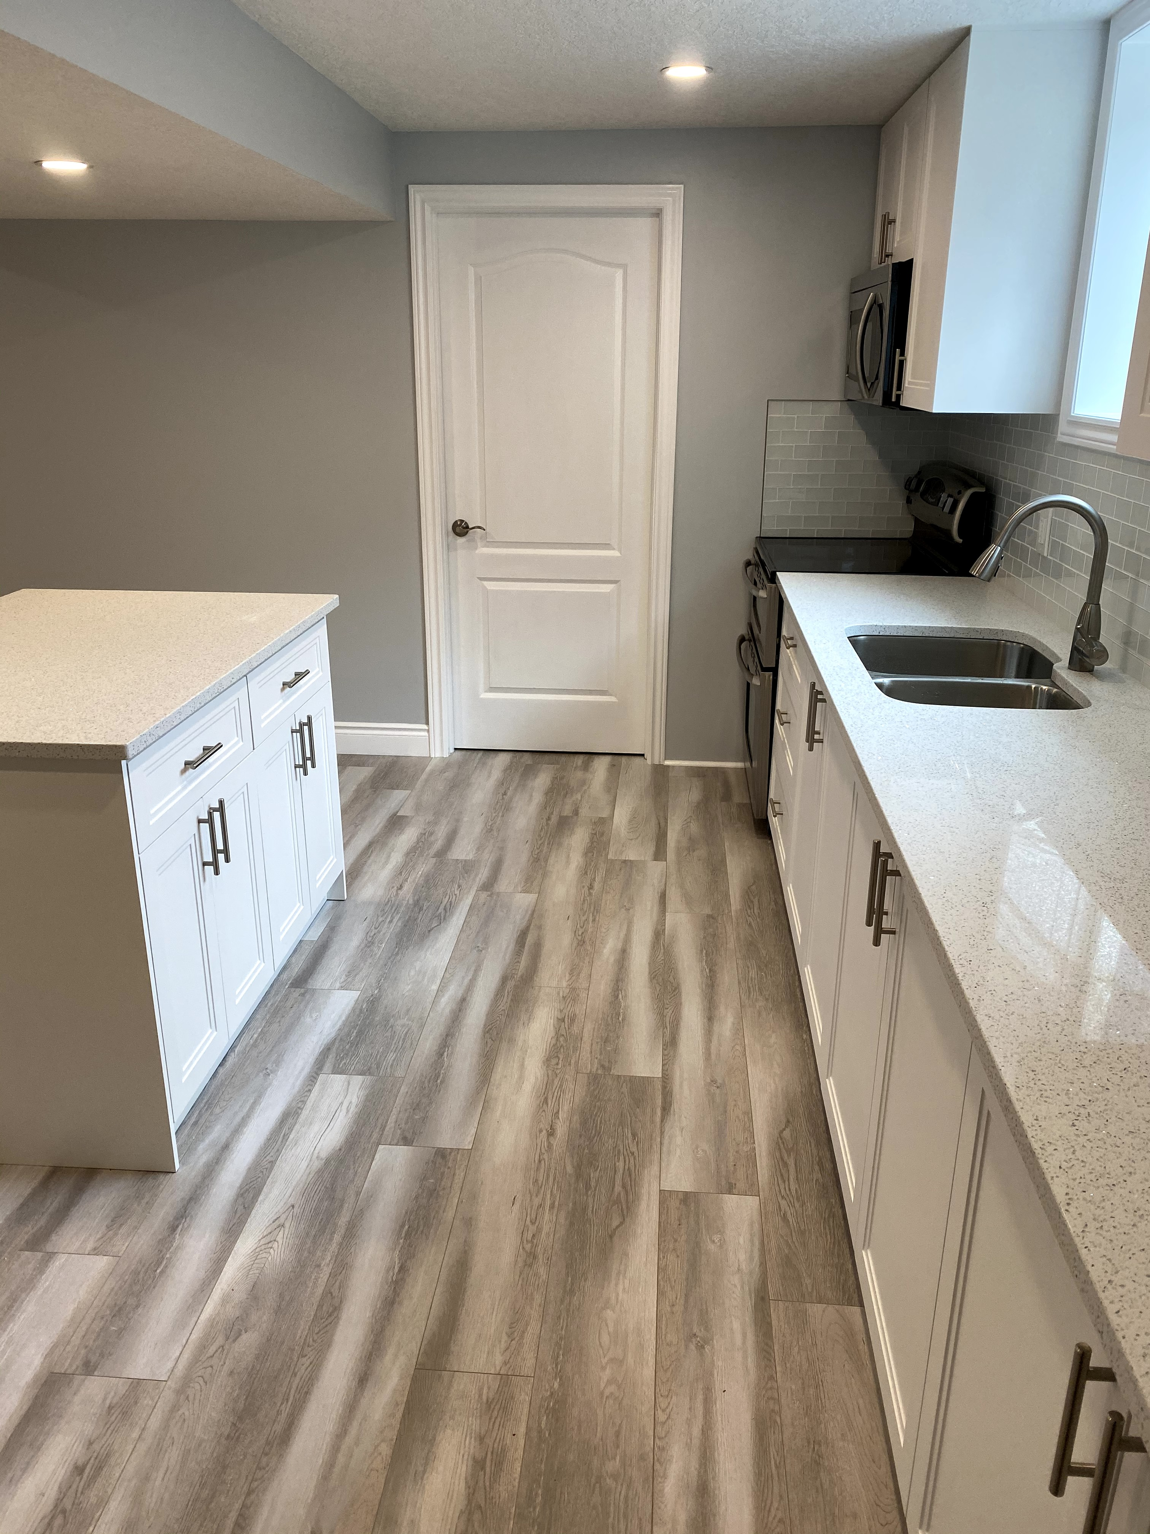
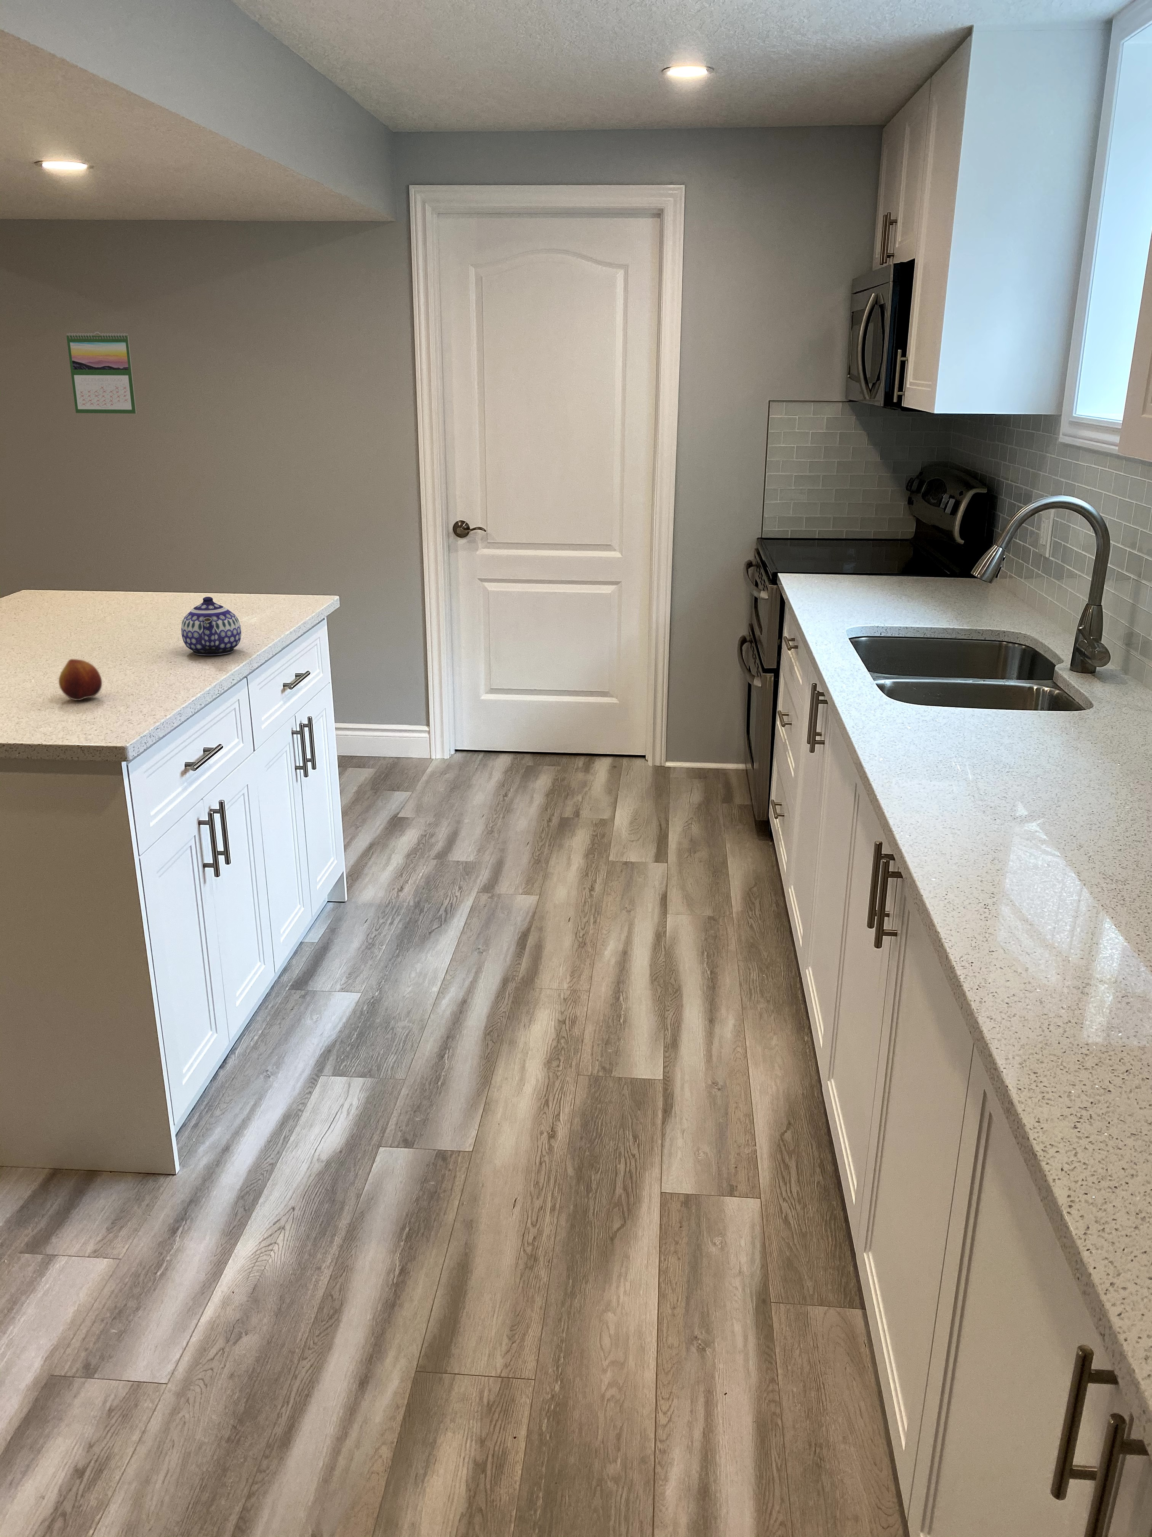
+ teapot [182,597,242,656]
+ fruit [58,658,103,701]
+ calendar [67,332,137,414]
